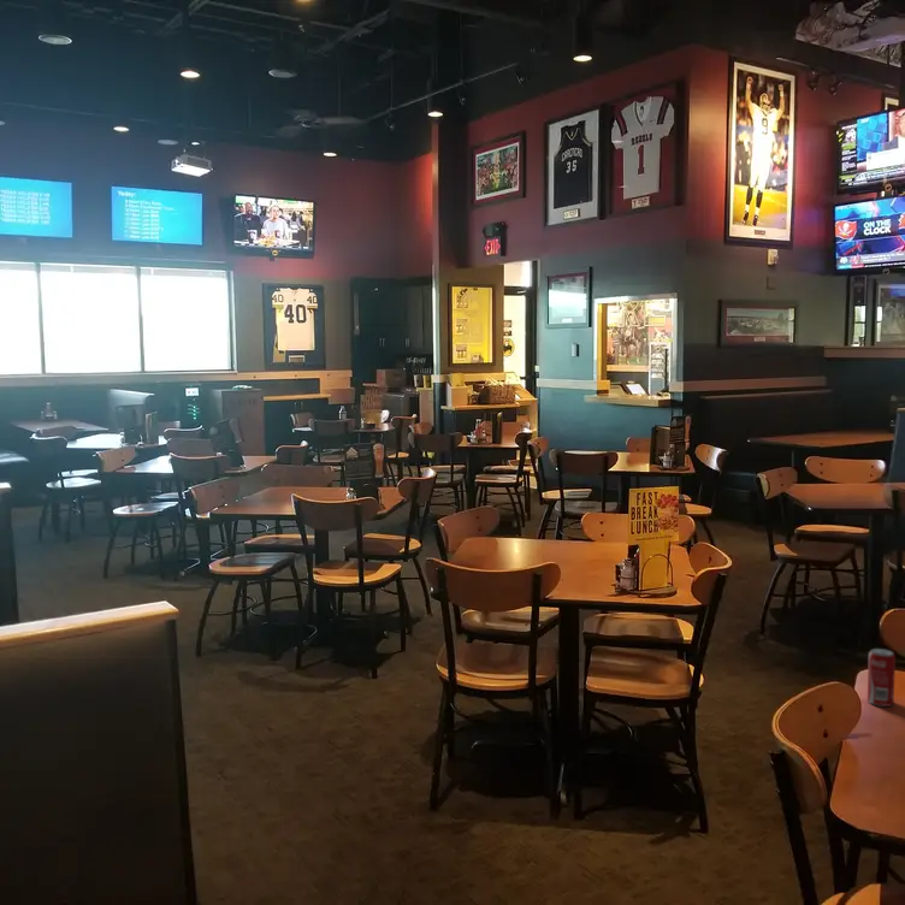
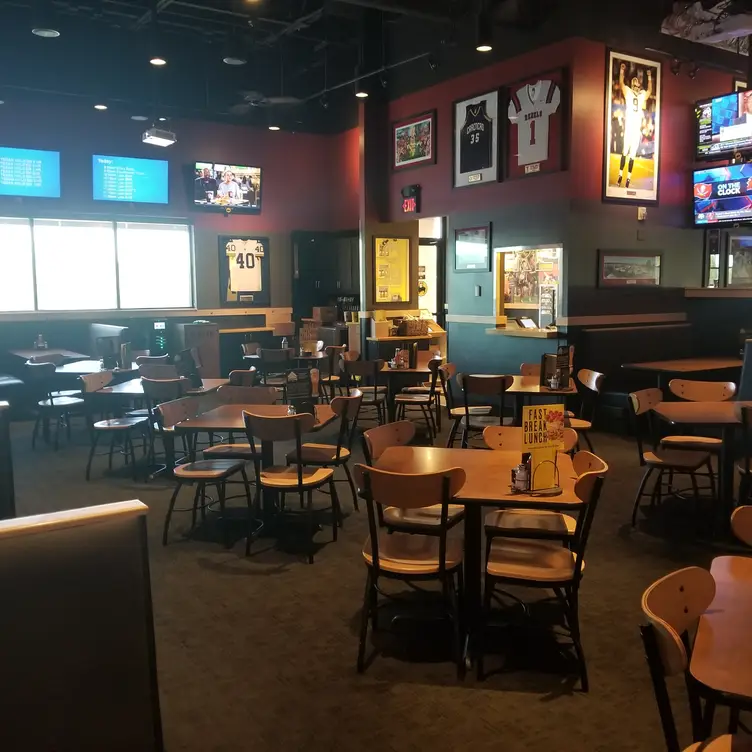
- beverage can [866,647,897,708]
